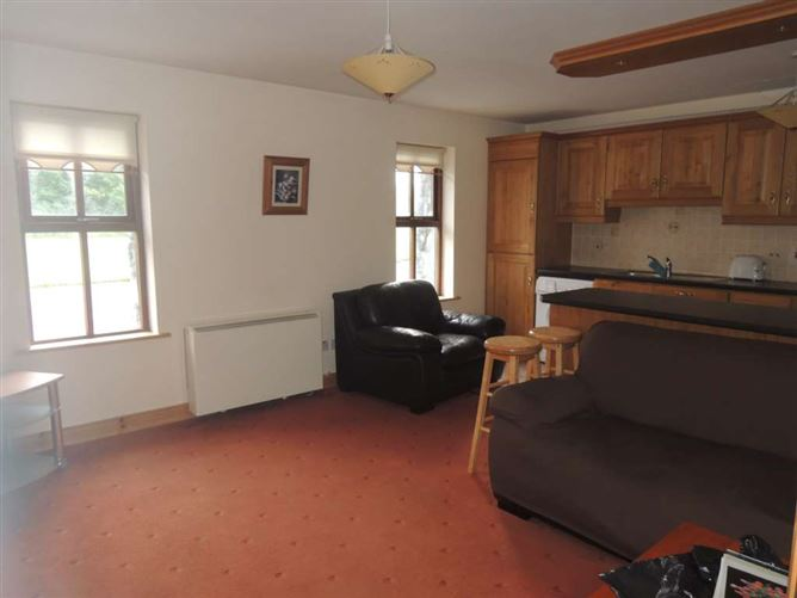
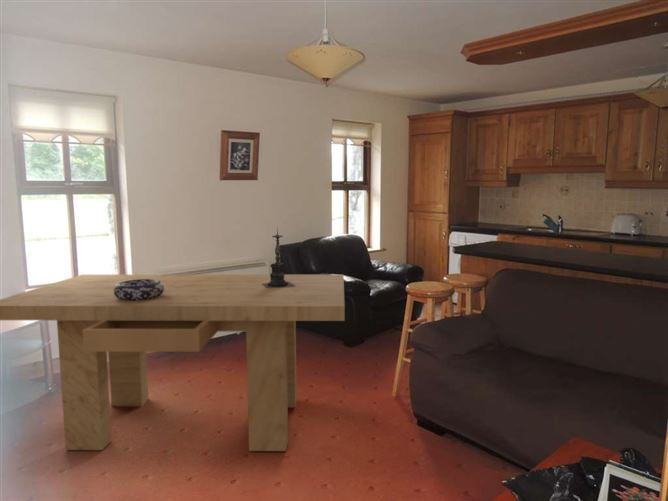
+ candle holder [262,227,296,289]
+ decorative bowl [114,279,164,301]
+ dining table [0,274,346,452]
